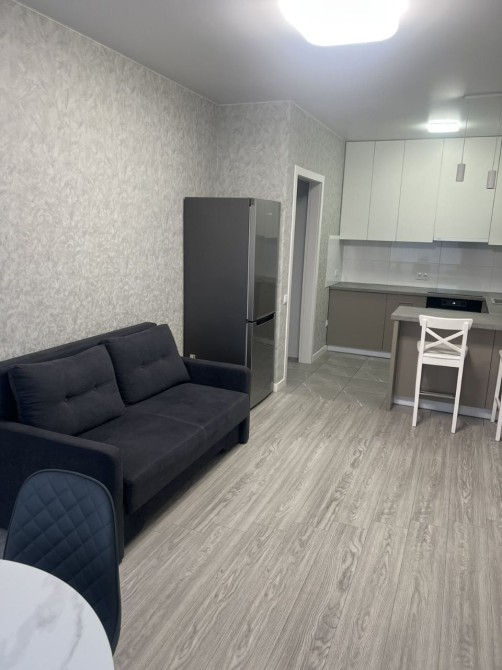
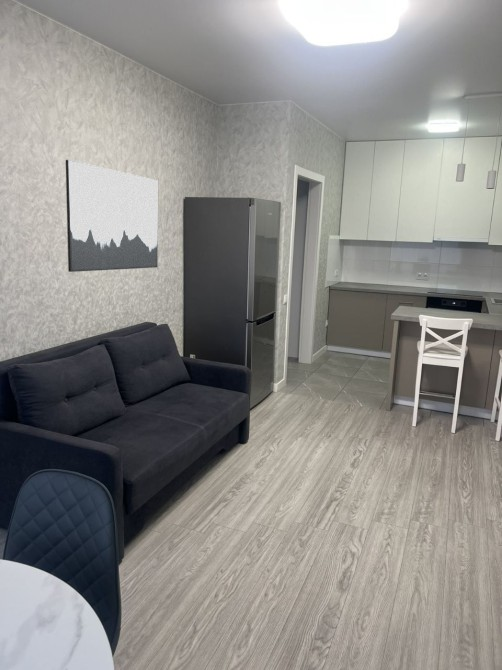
+ wall art [65,159,159,273]
